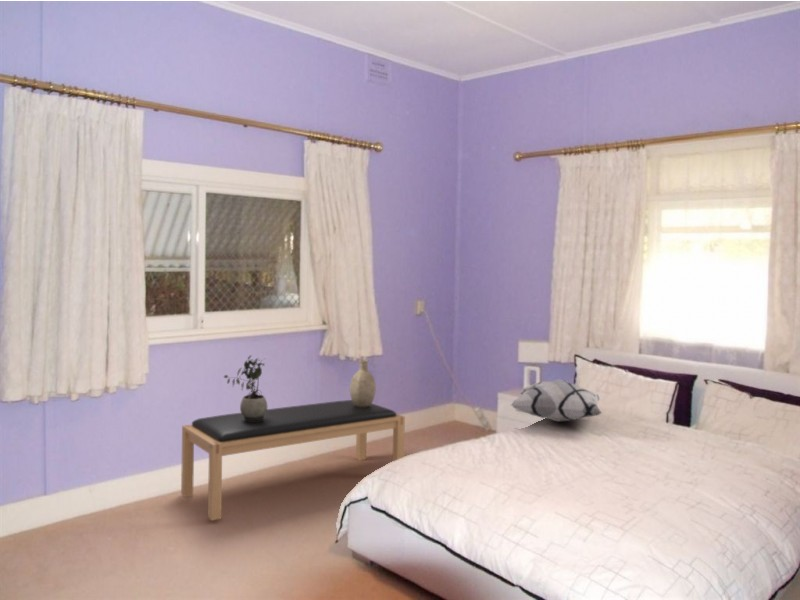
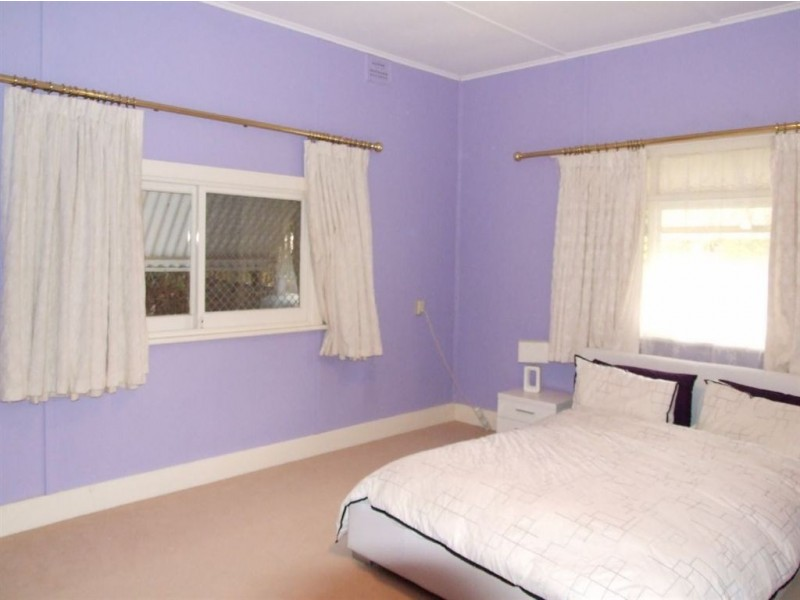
- bench [180,399,406,522]
- potted plant [223,354,268,421]
- decorative vase [349,359,377,407]
- decorative pillow [510,378,603,423]
